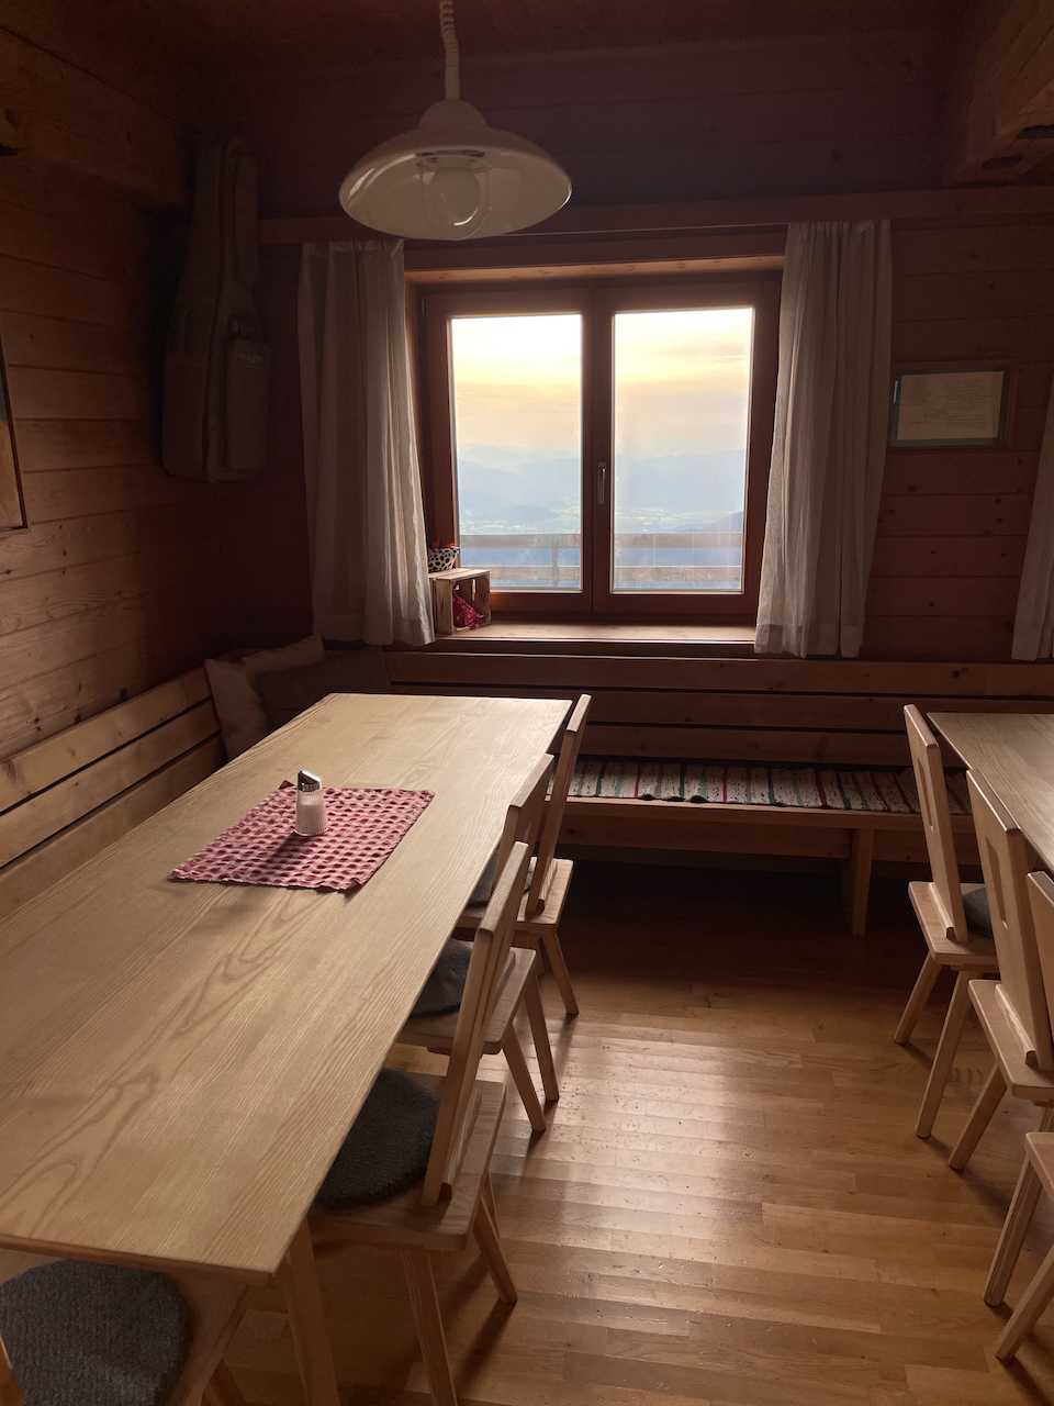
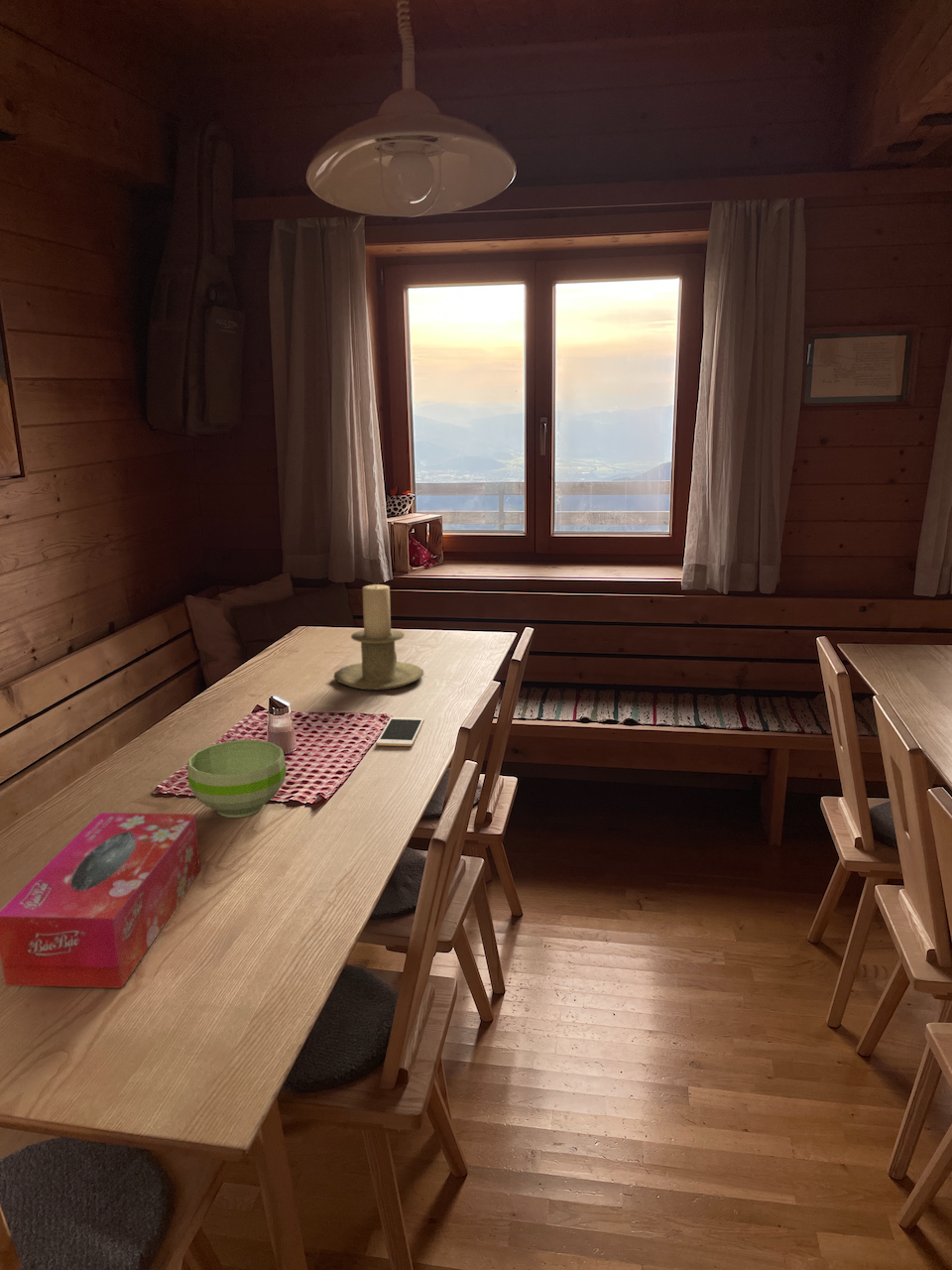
+ tissue box [0,812,201,989]
+ cell phone [375,716,425,747]
+ candle holder [332,583,424,691]
+ bowl [186,739,287,819]
